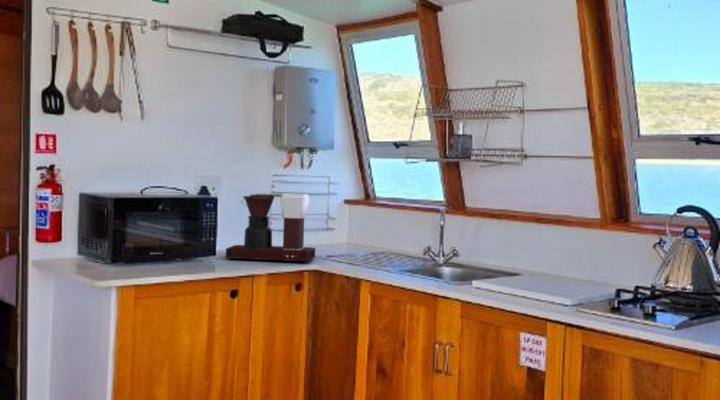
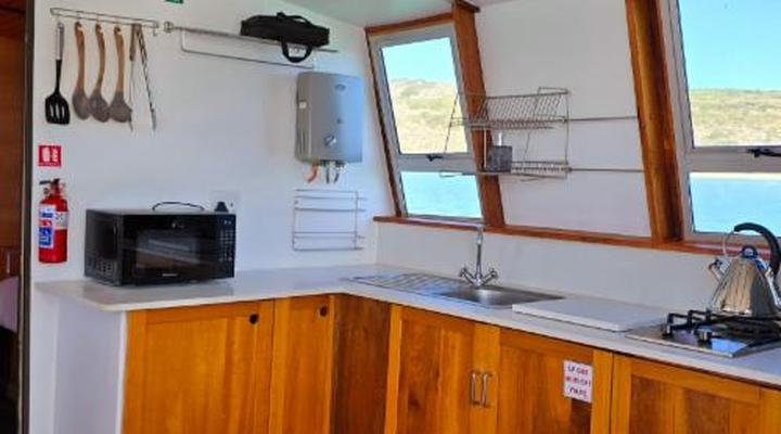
- coffee maker [225,193,316,264]
